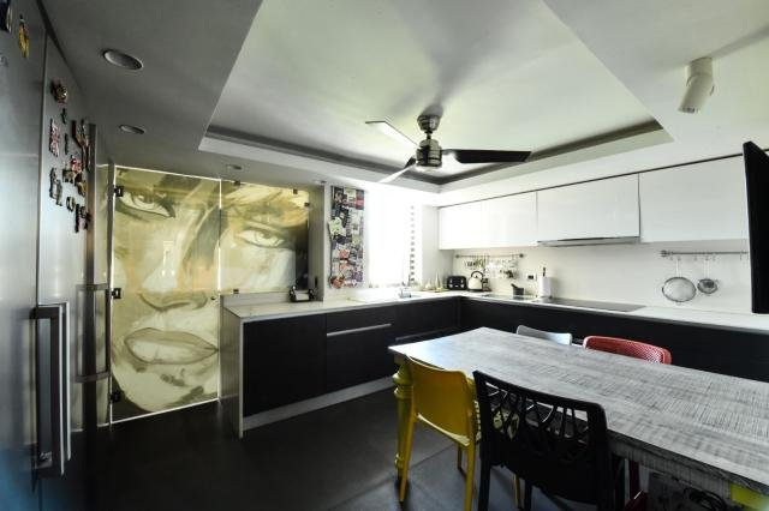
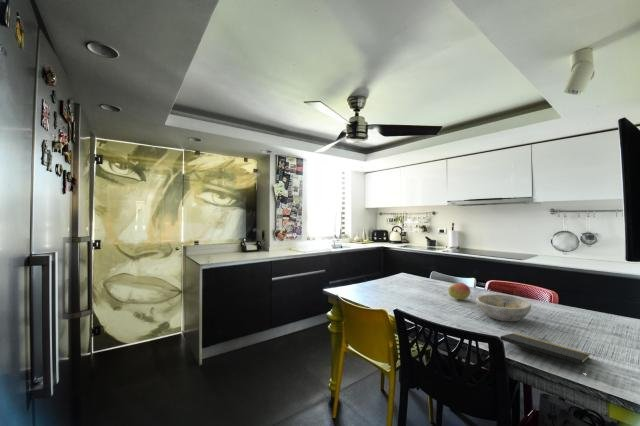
+ notepad [499,332,591,372]
+ bowl [475,293,532,322]
+ fruit [447,282,472,301]
